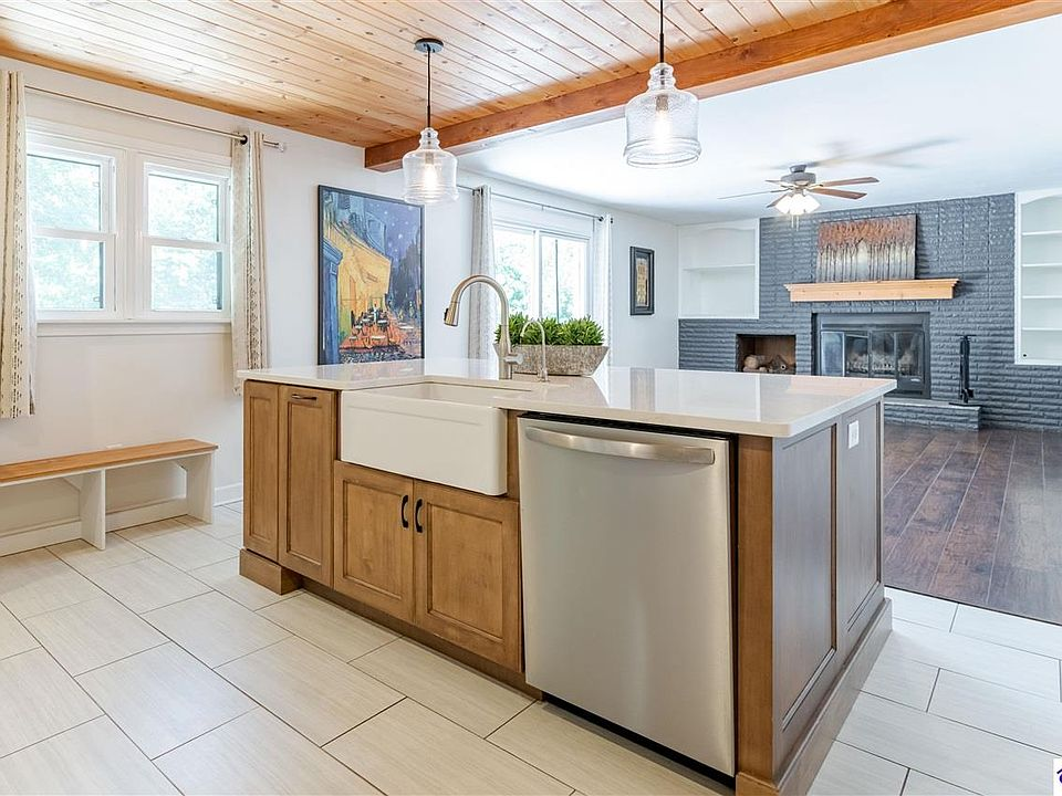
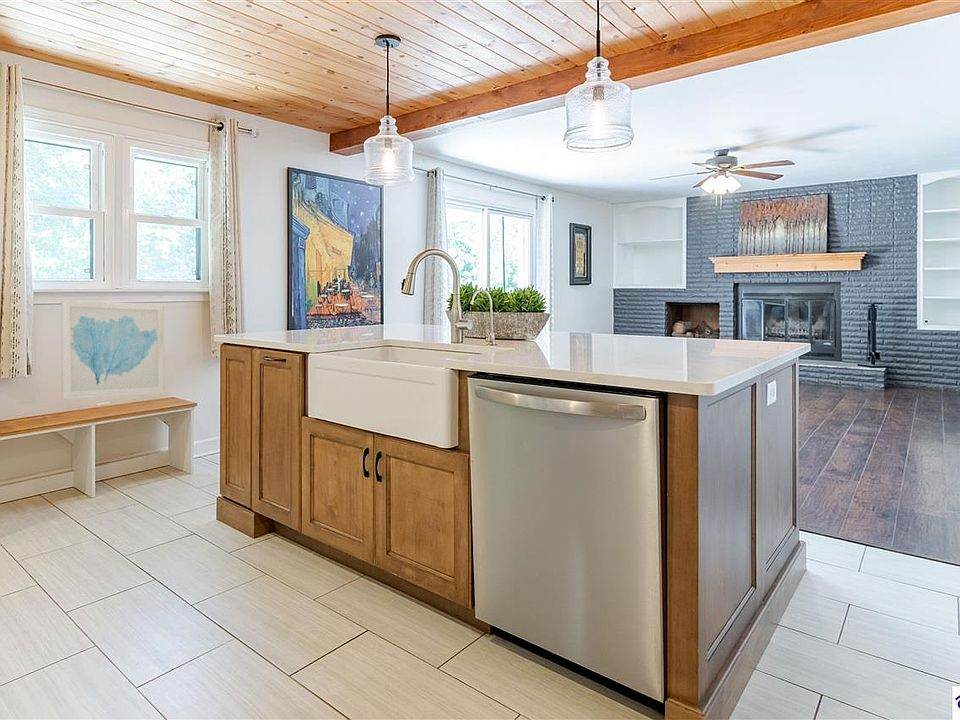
+ wall art [60,299,166,400]
